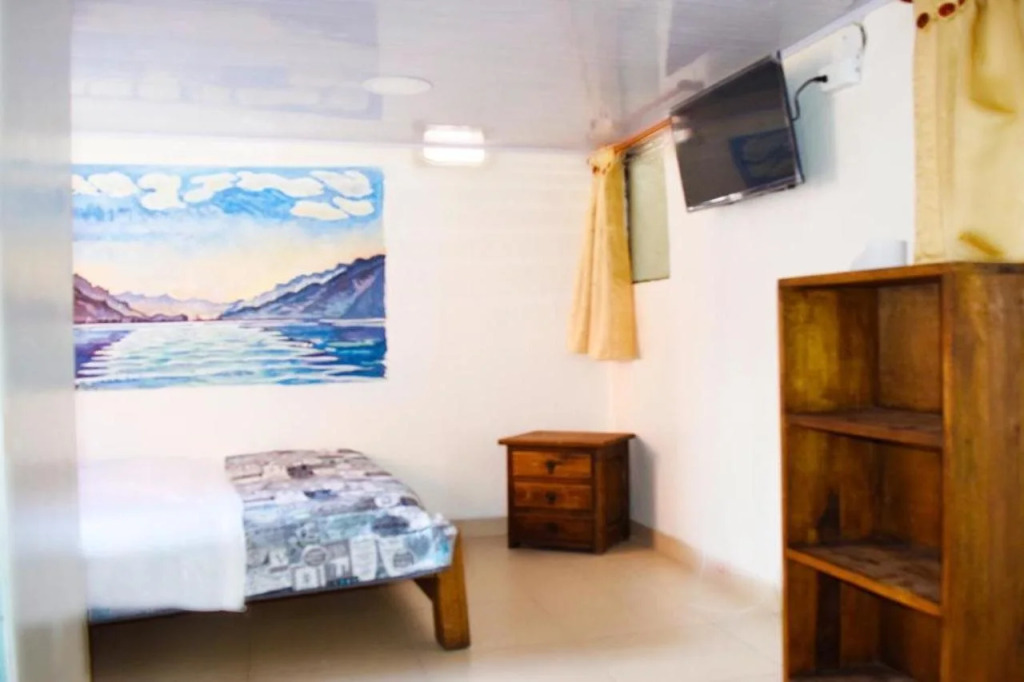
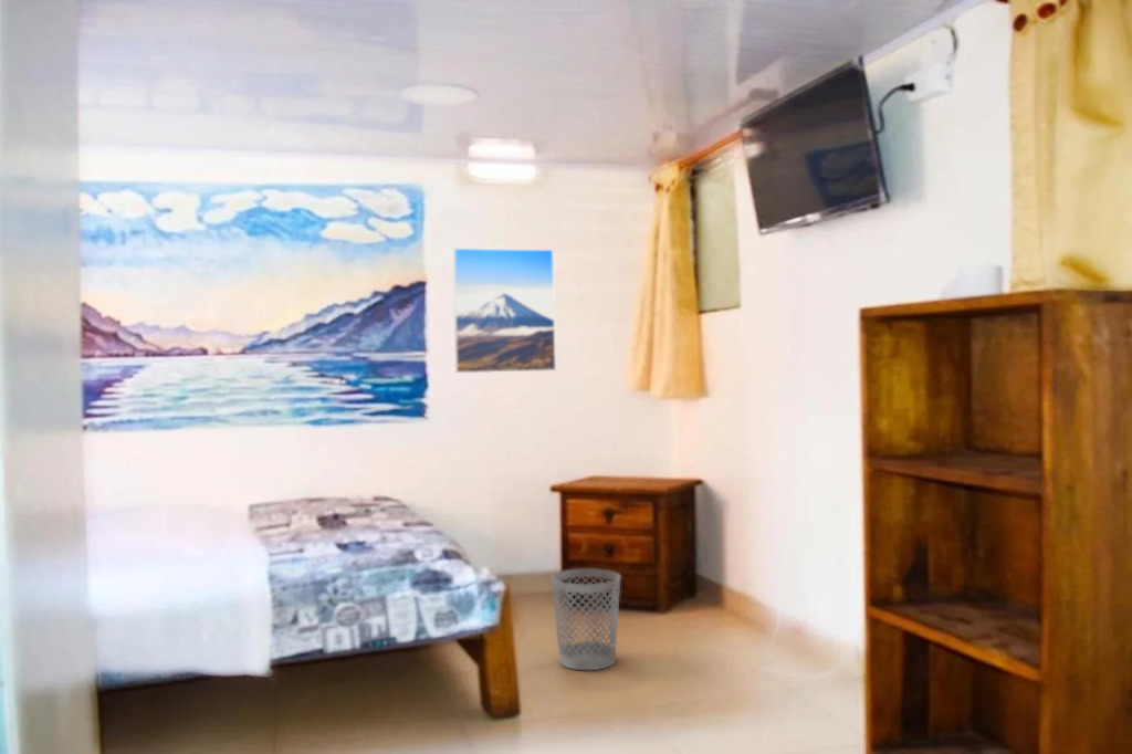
+ wastebasket [551,567,621,671]
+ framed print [452,247,557,374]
